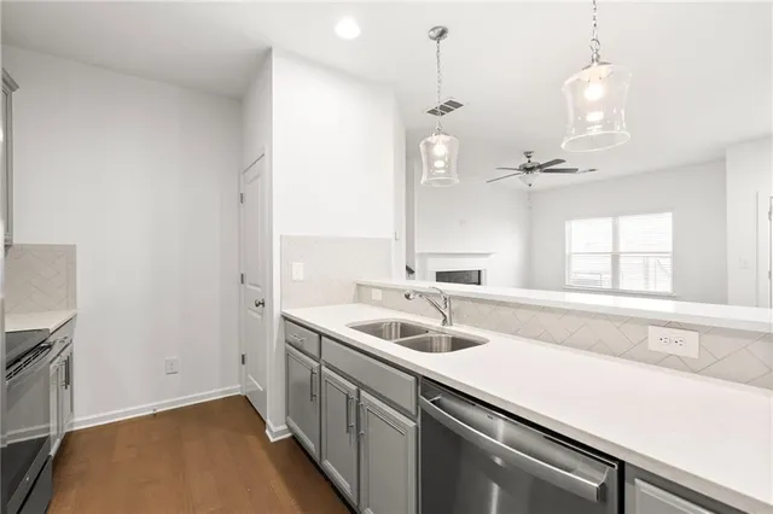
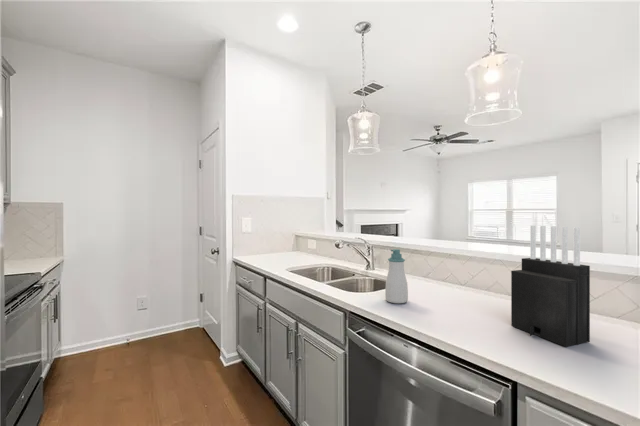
+ soap bottle [384,248,409,304]
+ knife block [510,224,591,348]
